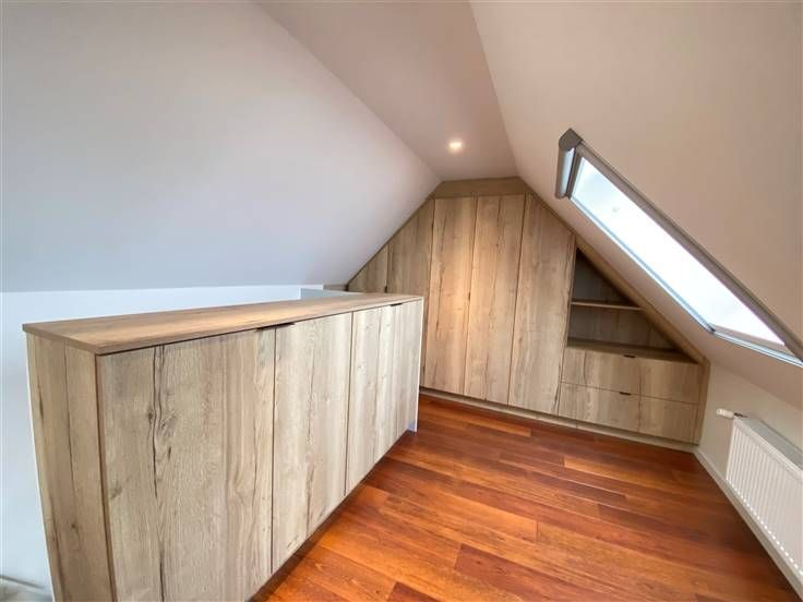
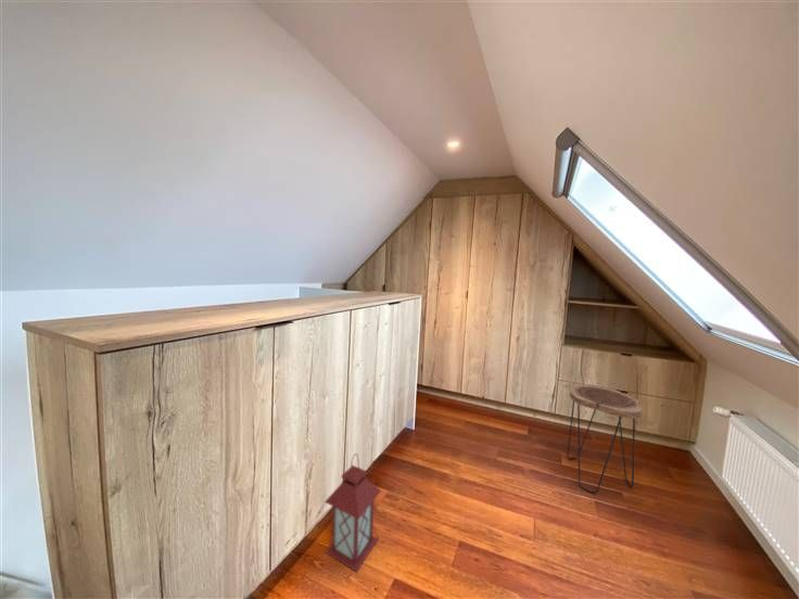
+ side table [566,384,643,495]
+ lantern [324,453,382,573]
